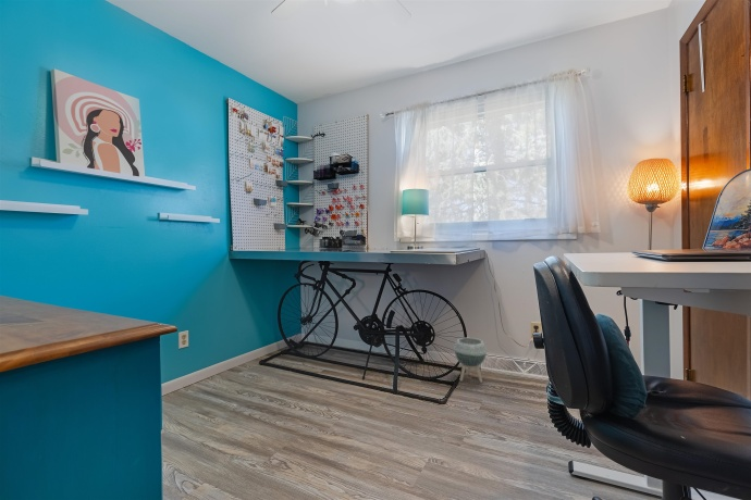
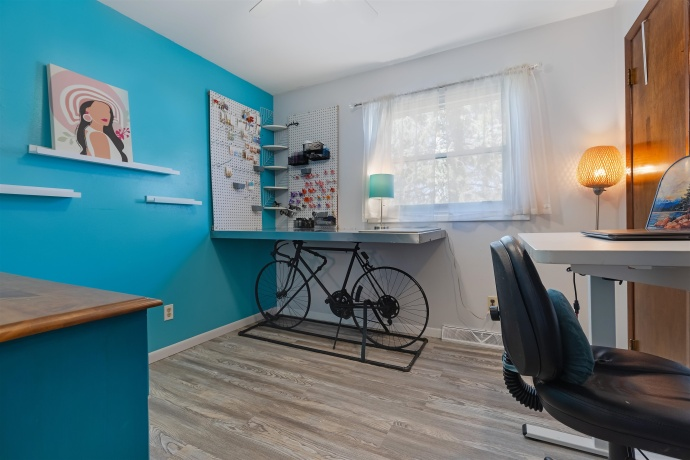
- planter [453,337,488,384]
